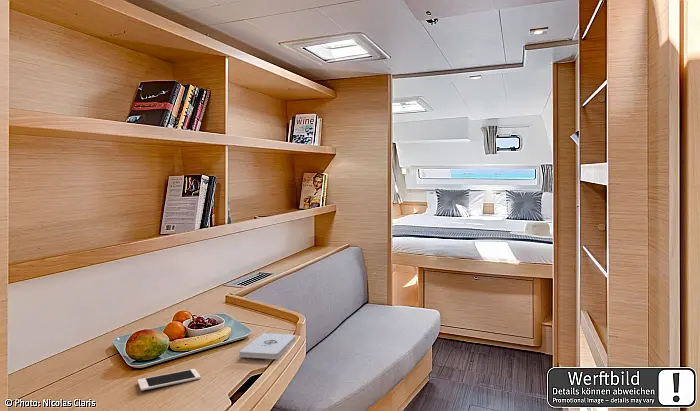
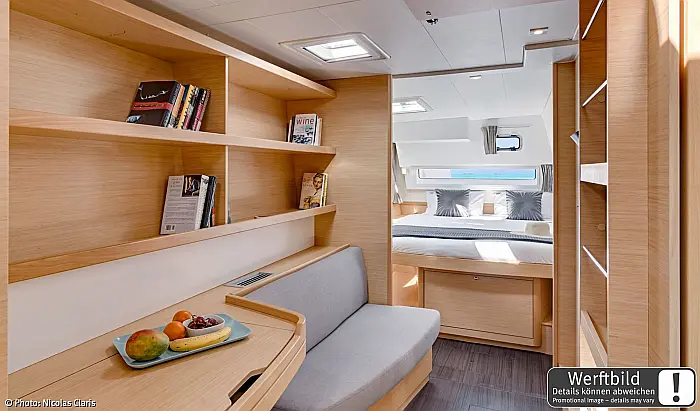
- notepad [238,332,296,360]
- cell phone [137,368,202,392]
